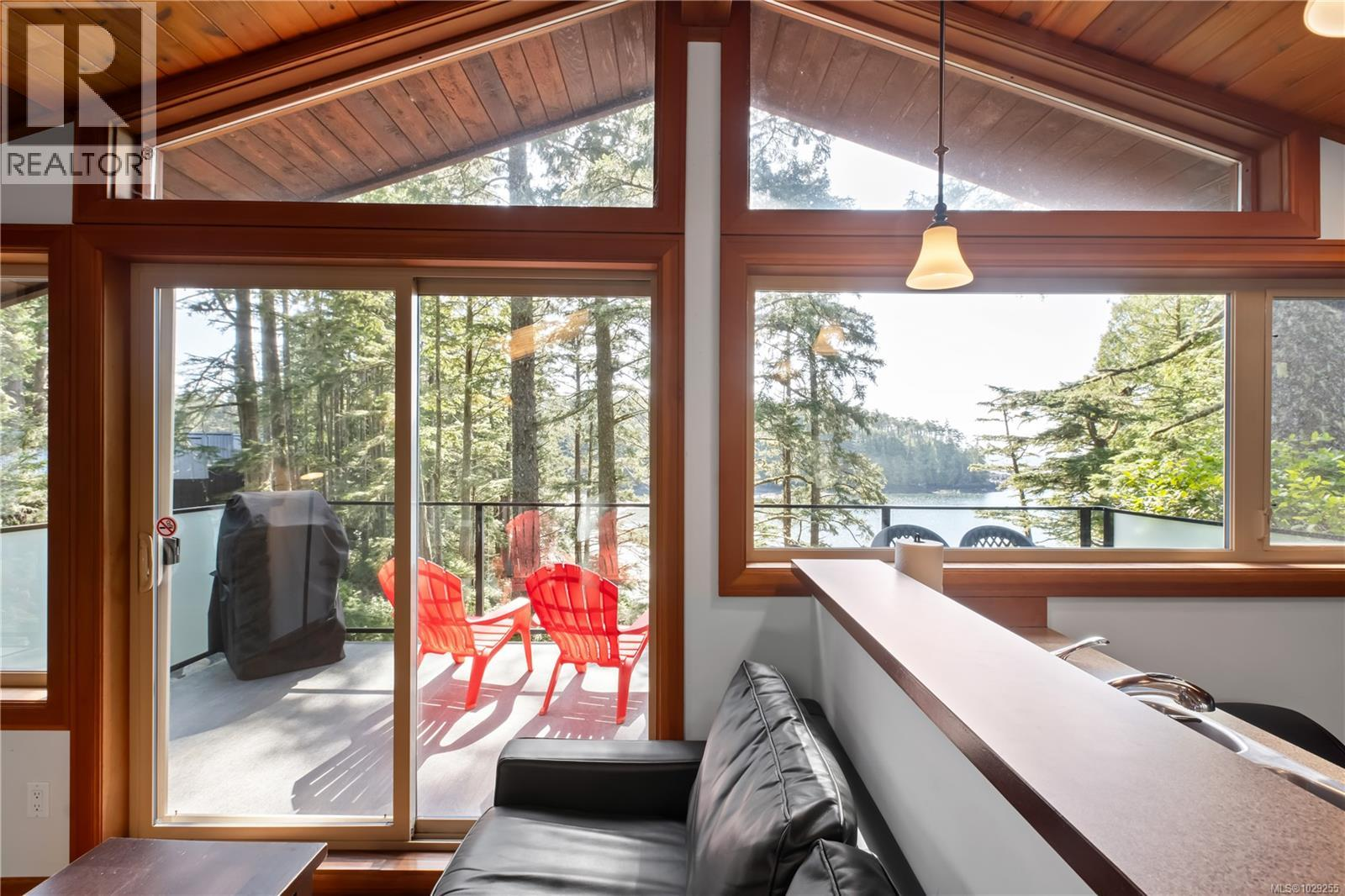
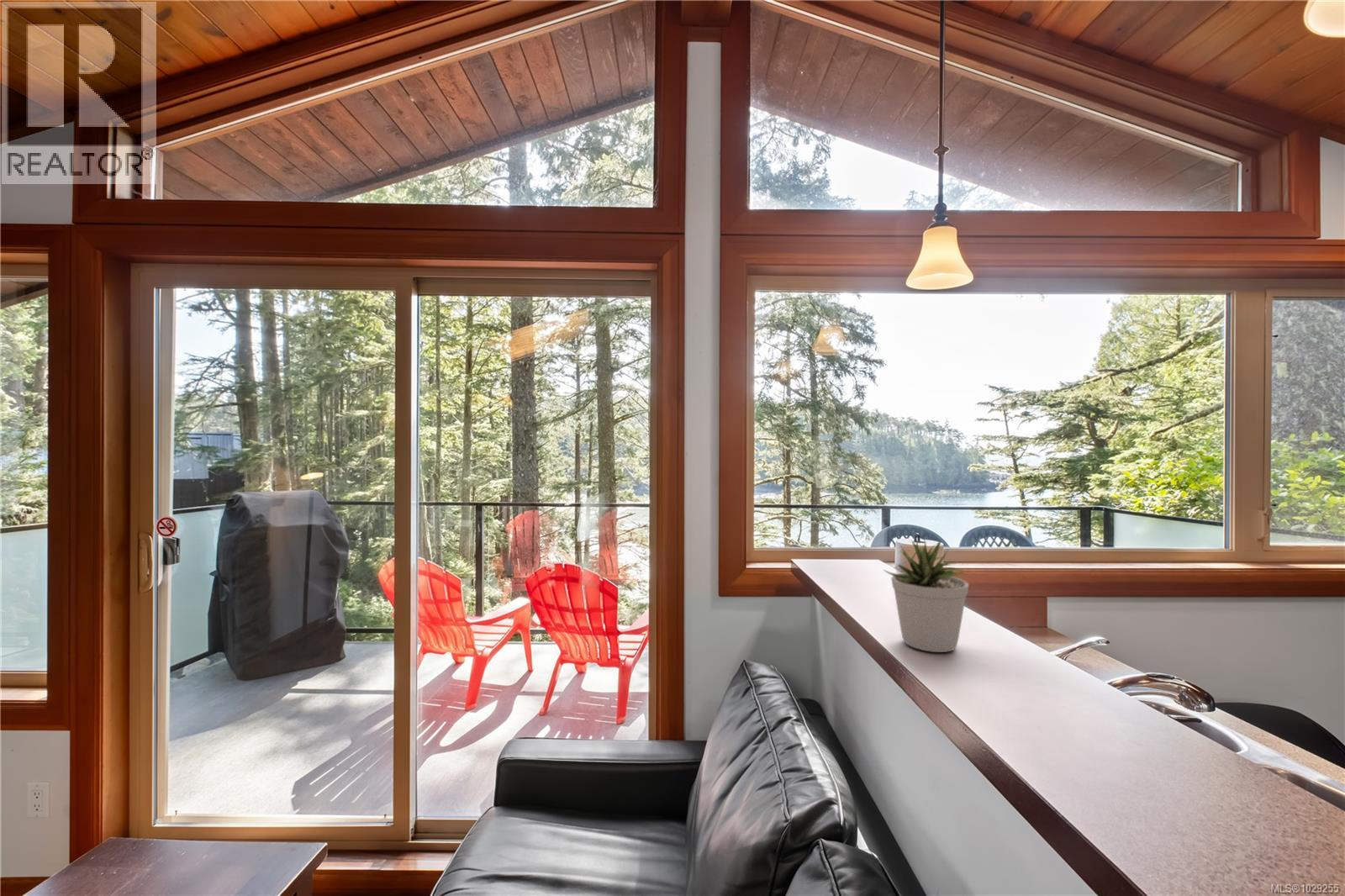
+ potted plant [883,536,969,653]
